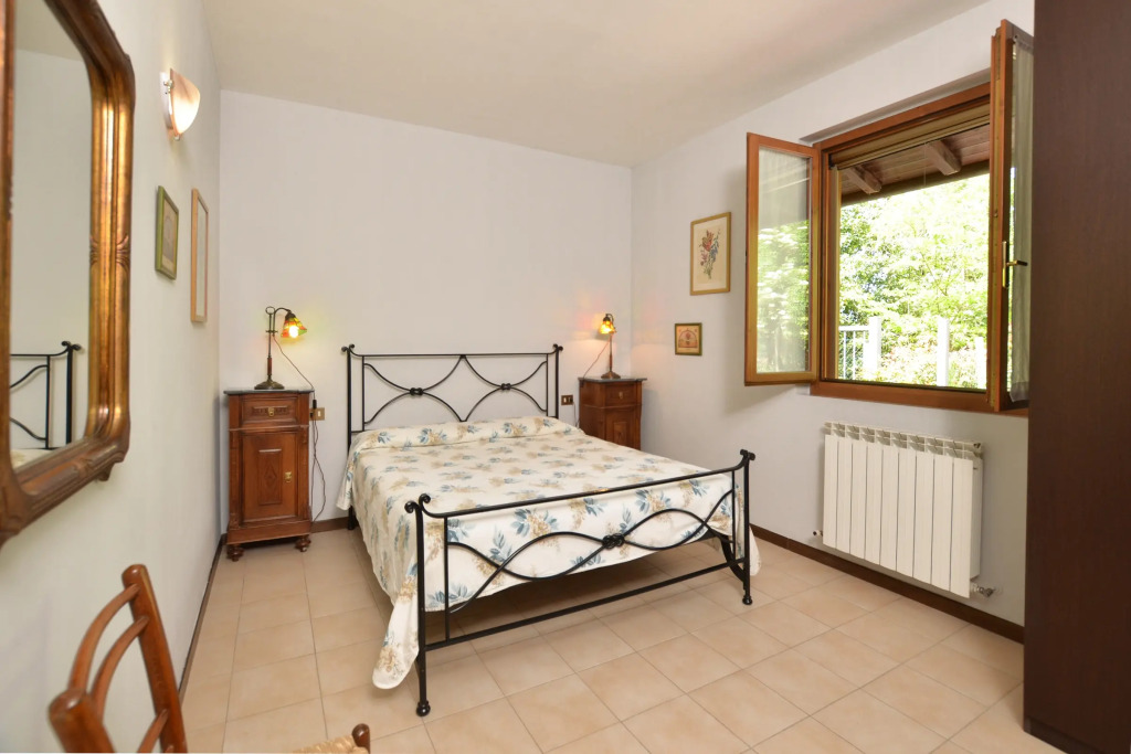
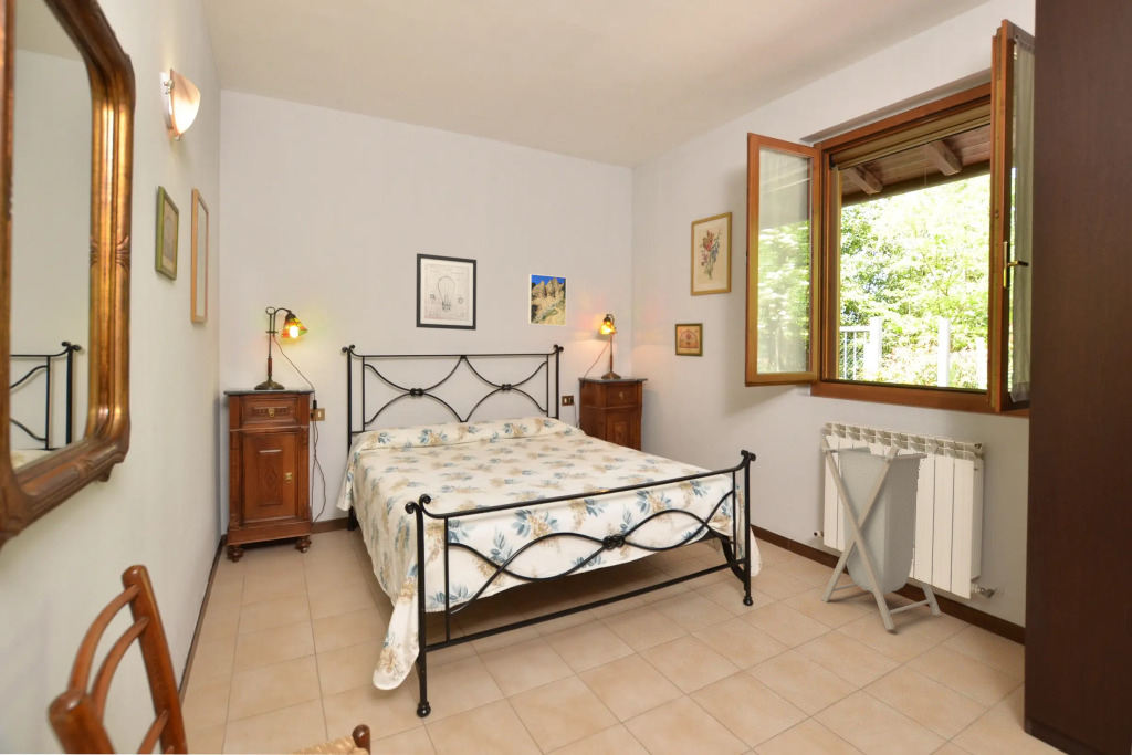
+ wall art [415,252,478,332]
+ laundry hamper [819,437,942,631]
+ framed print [527,273,567,327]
